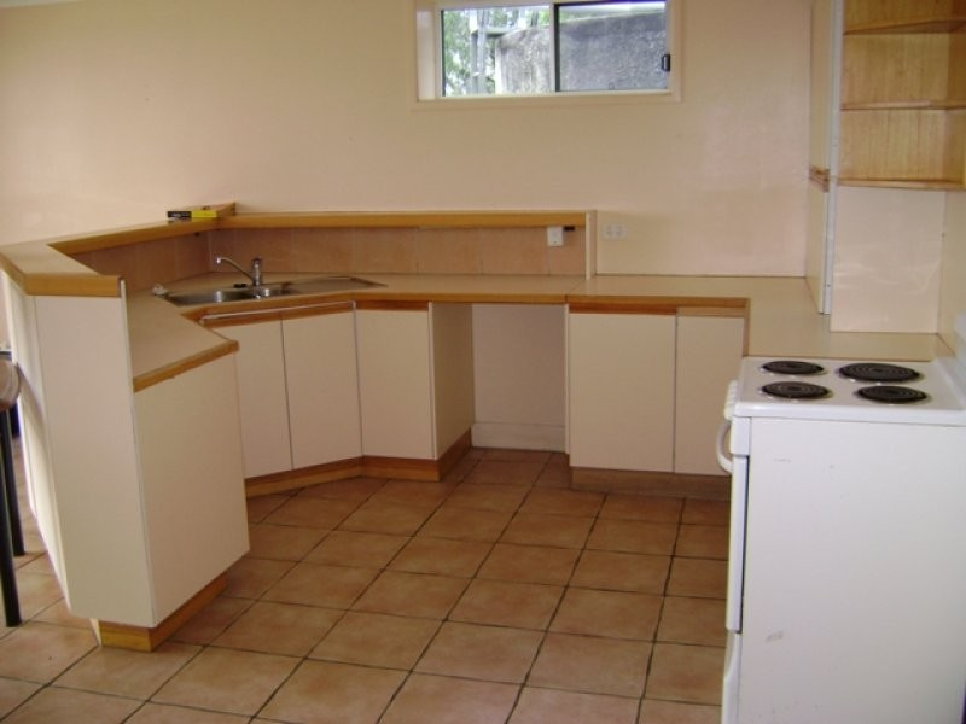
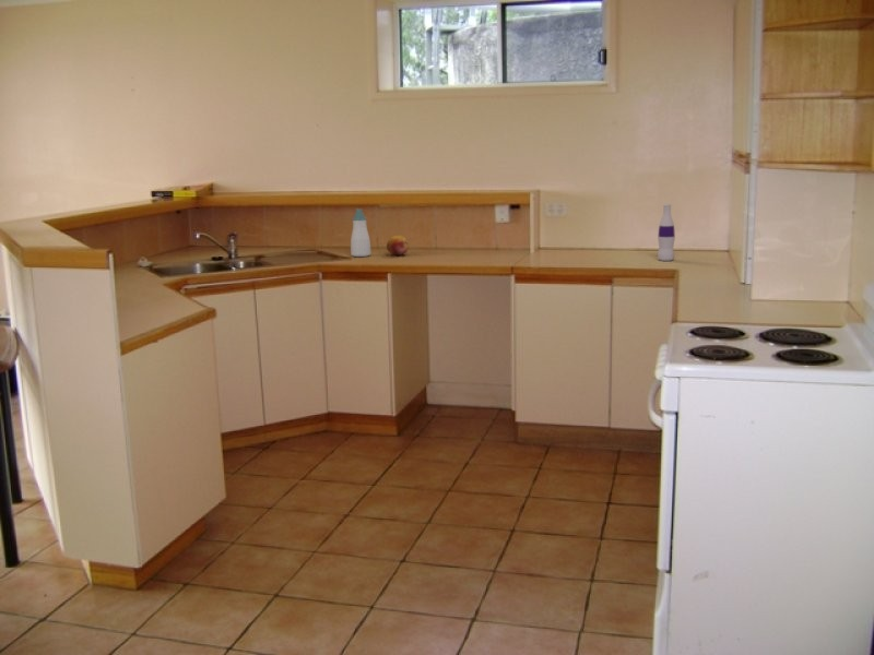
+ bottle [657,203,676,262]
+ fruit [386,234,410,257]
+ soap bottle [350,207,371,258]
